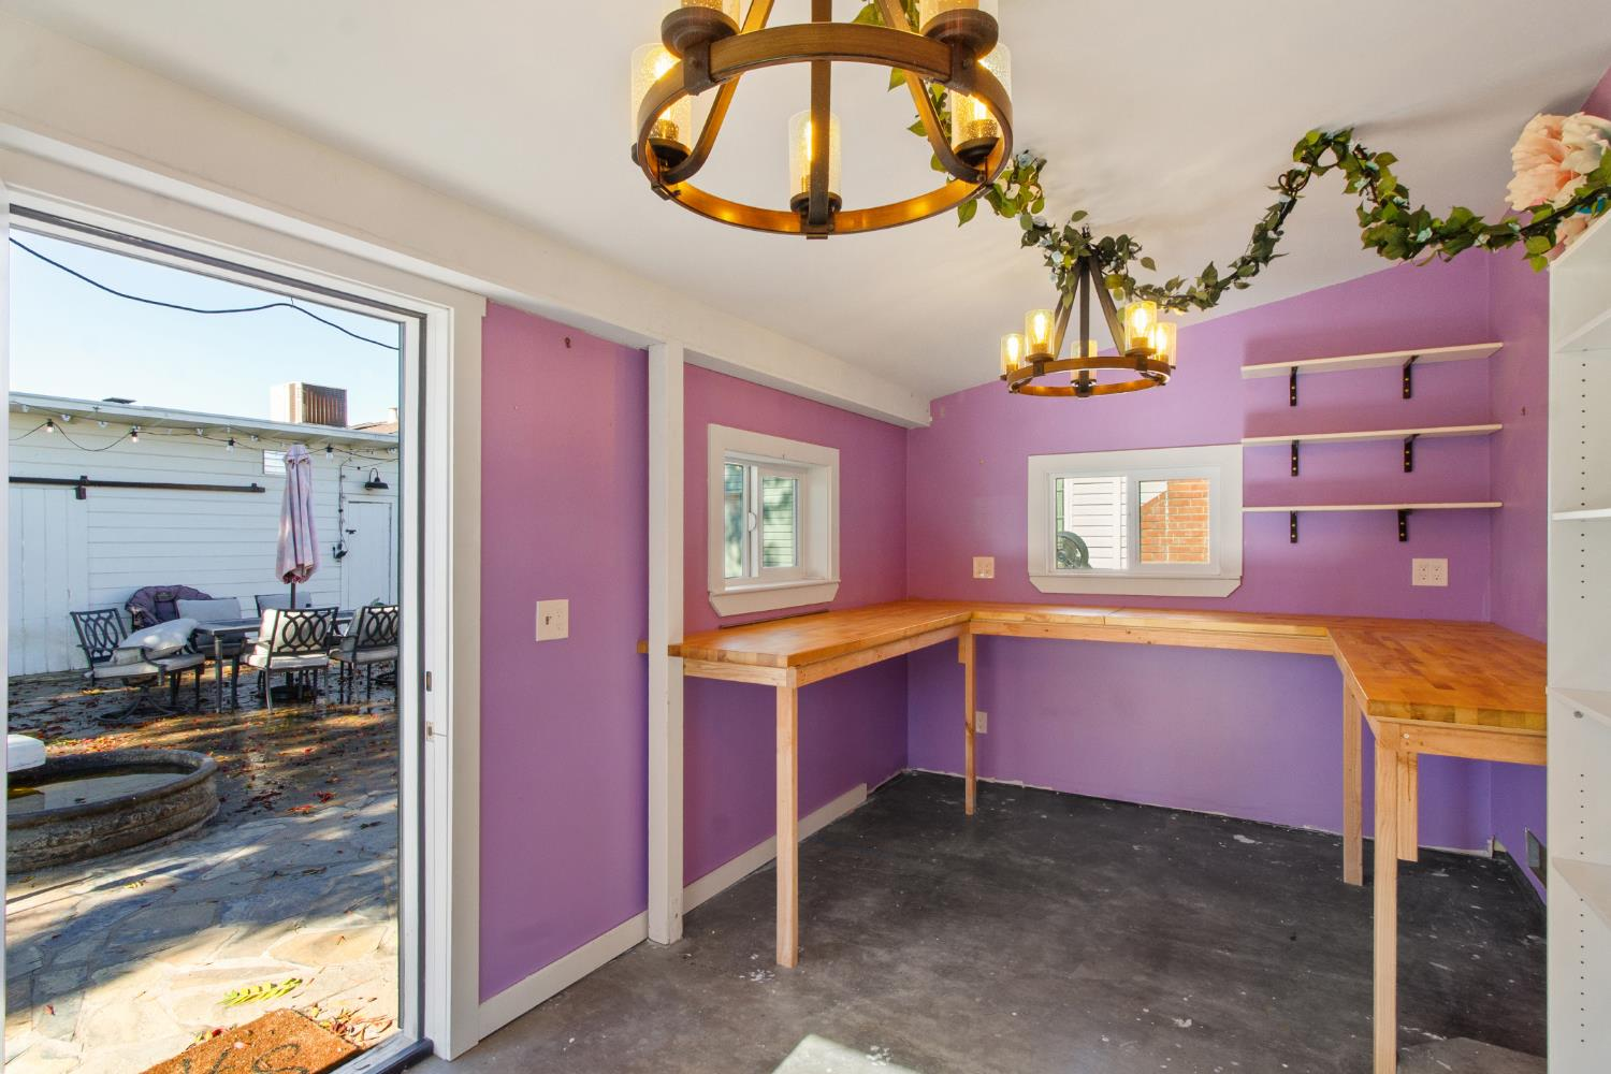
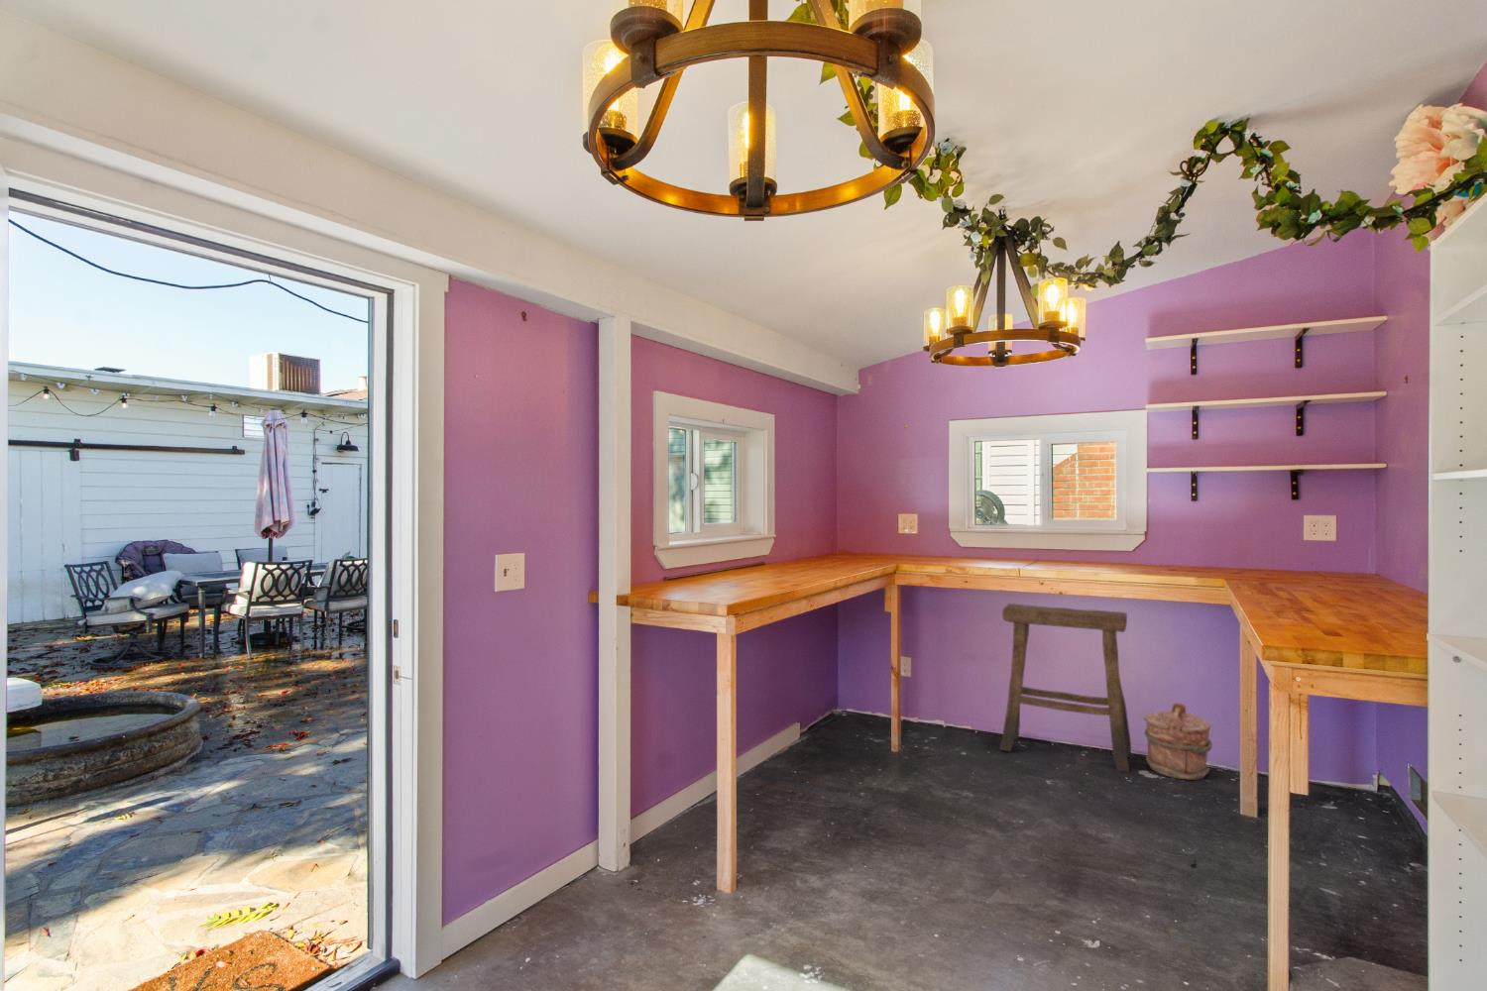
+ stool [998,603,1133,773]
+ bucket [1143,701,1214,781]
